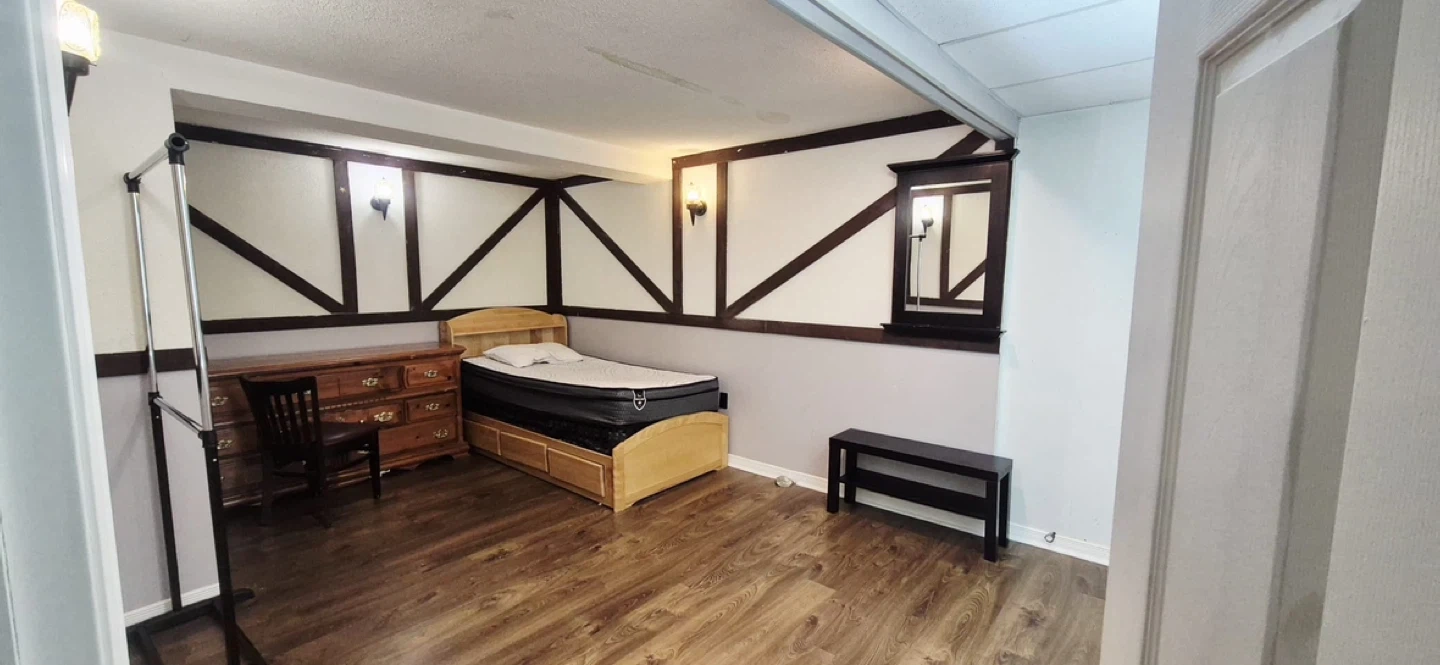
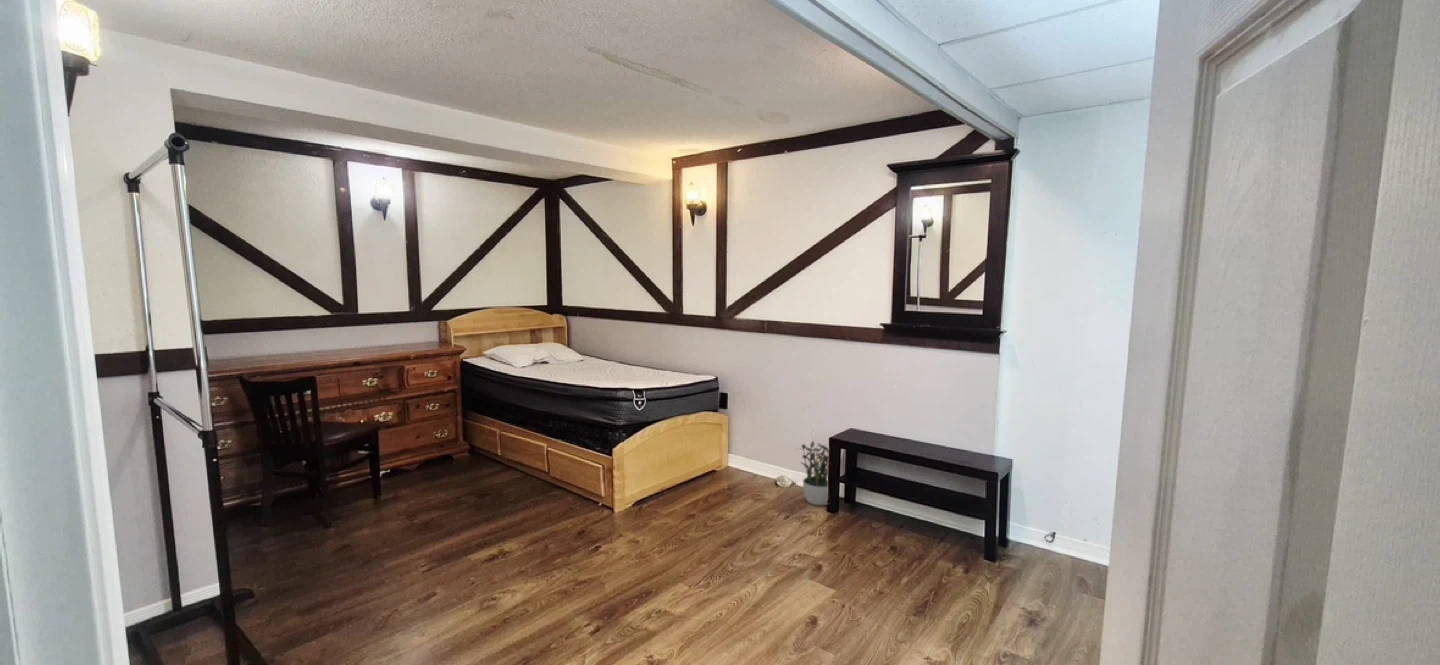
+ potted plant [794,440,830,506]
